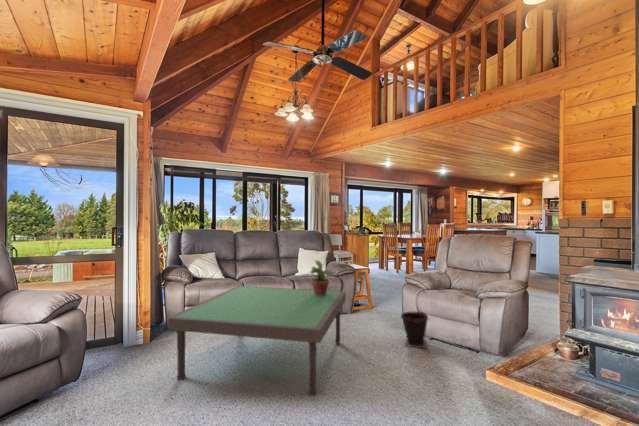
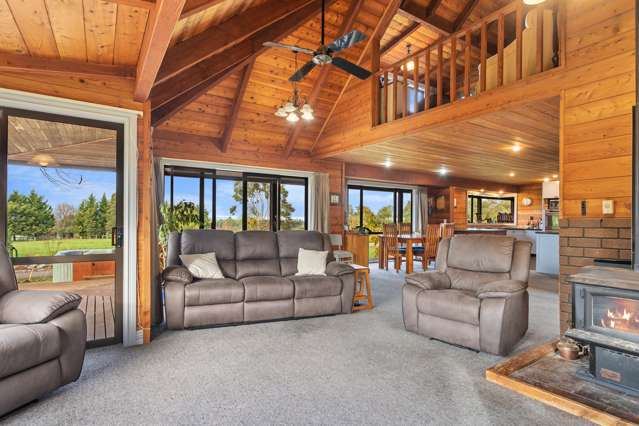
- coffee table [167,285,347,397]
- bucket [399,311,429,350]
- potted plant [309,259,336,295]
